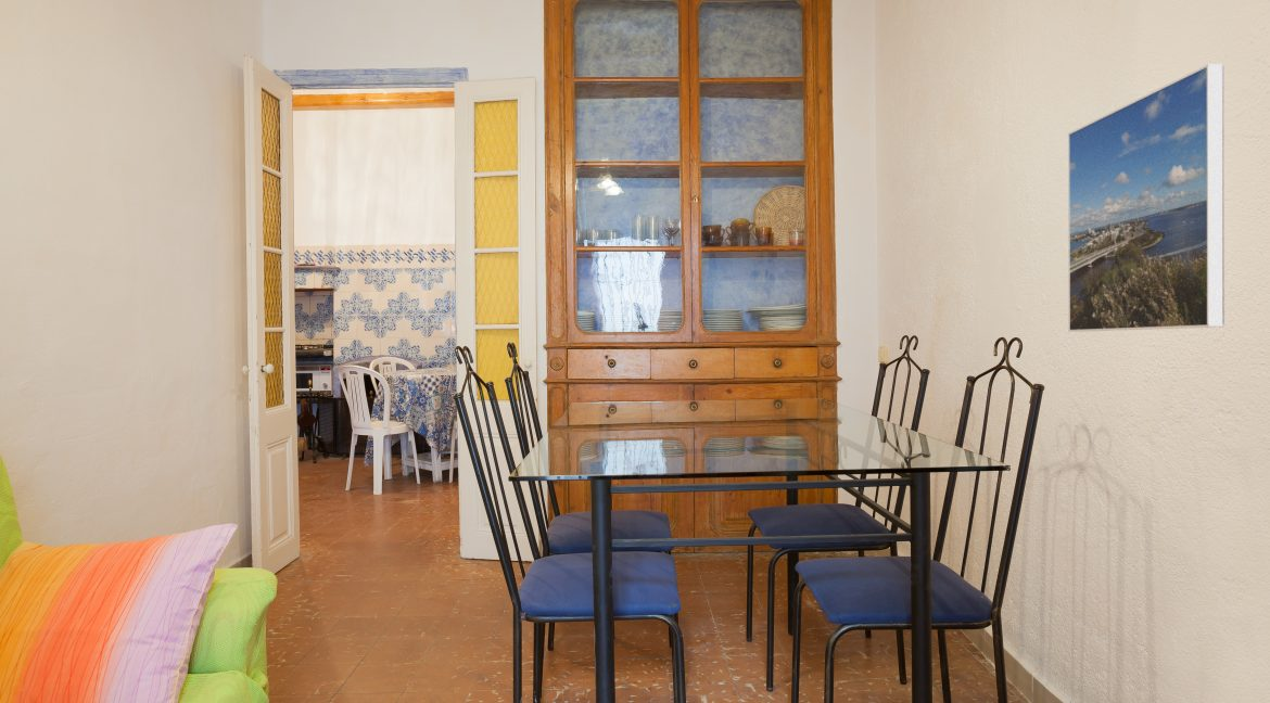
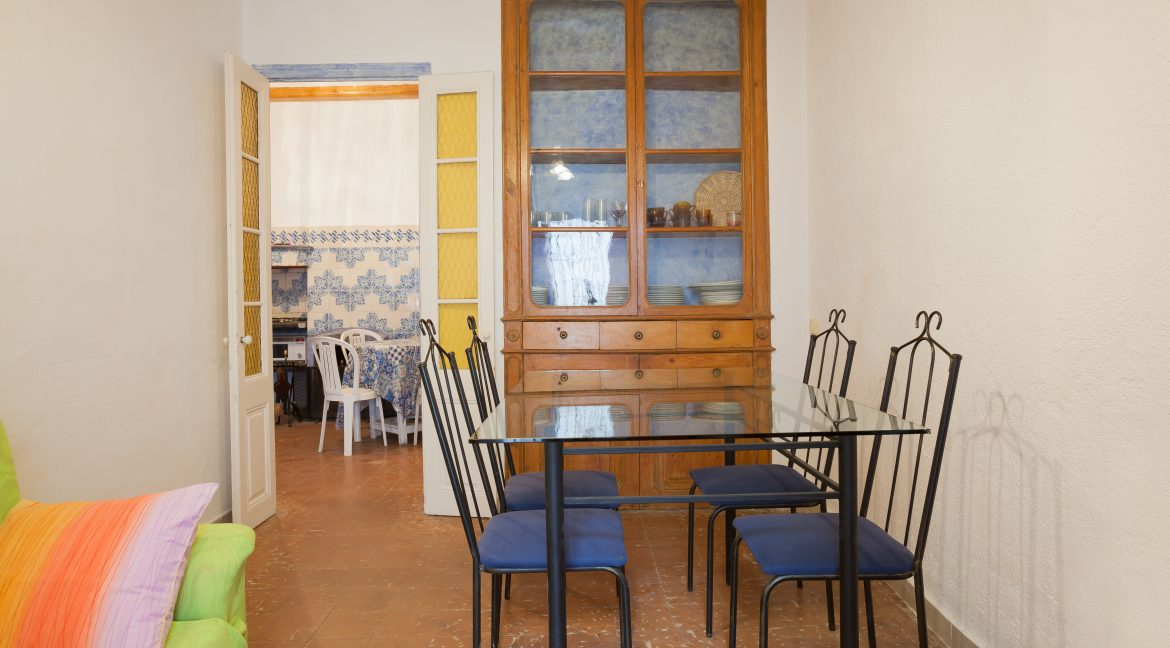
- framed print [1067,63,1225,333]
